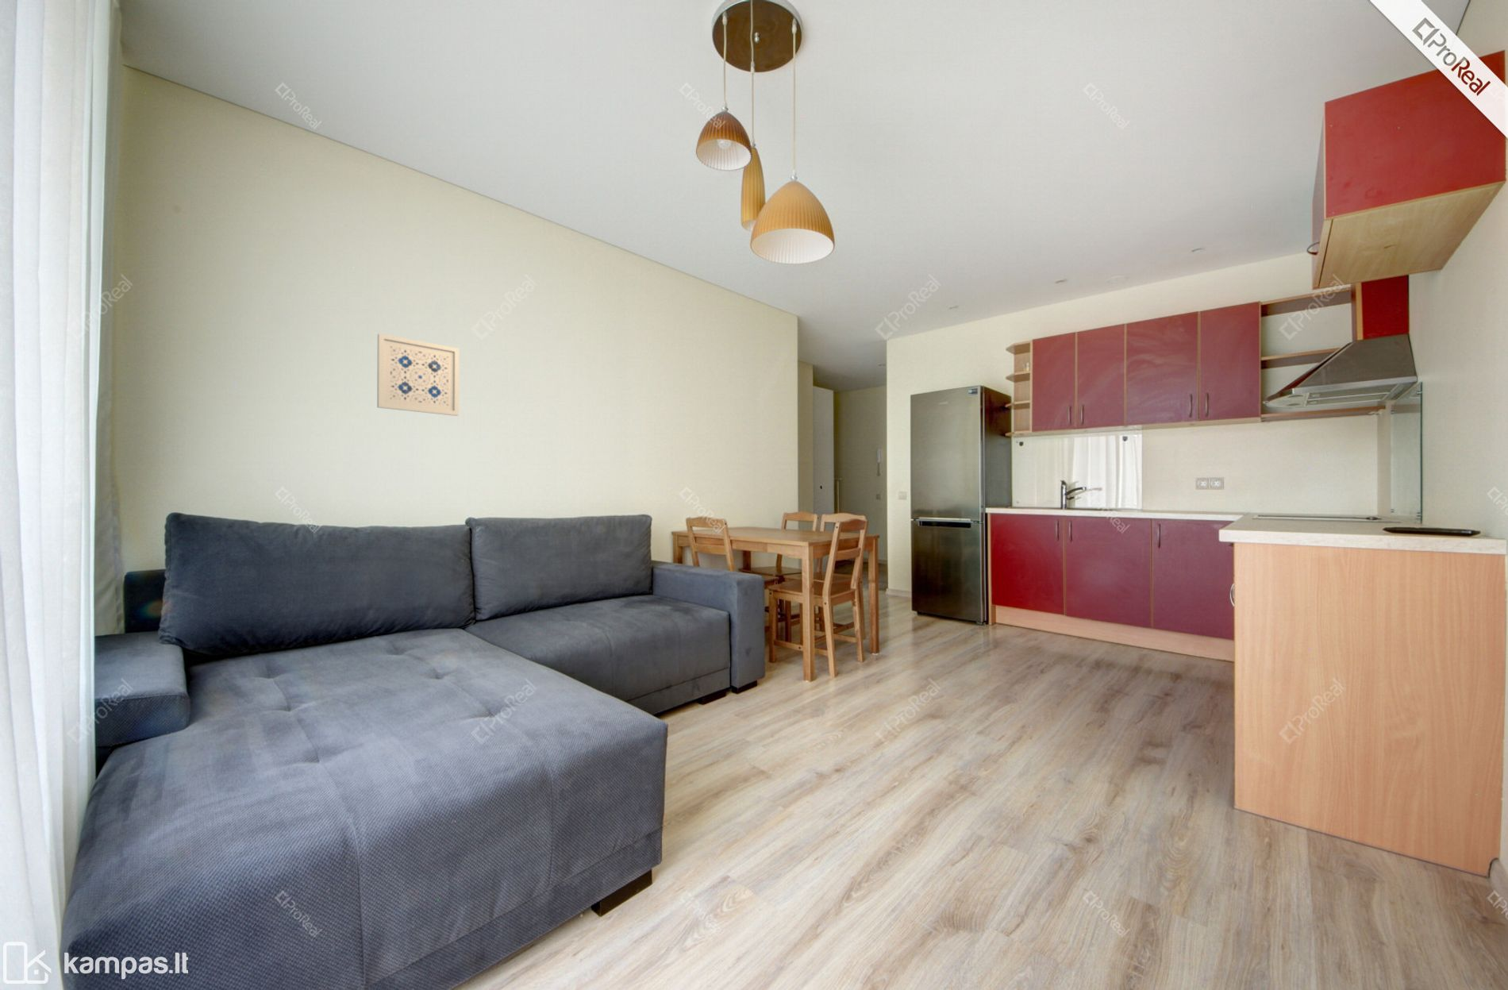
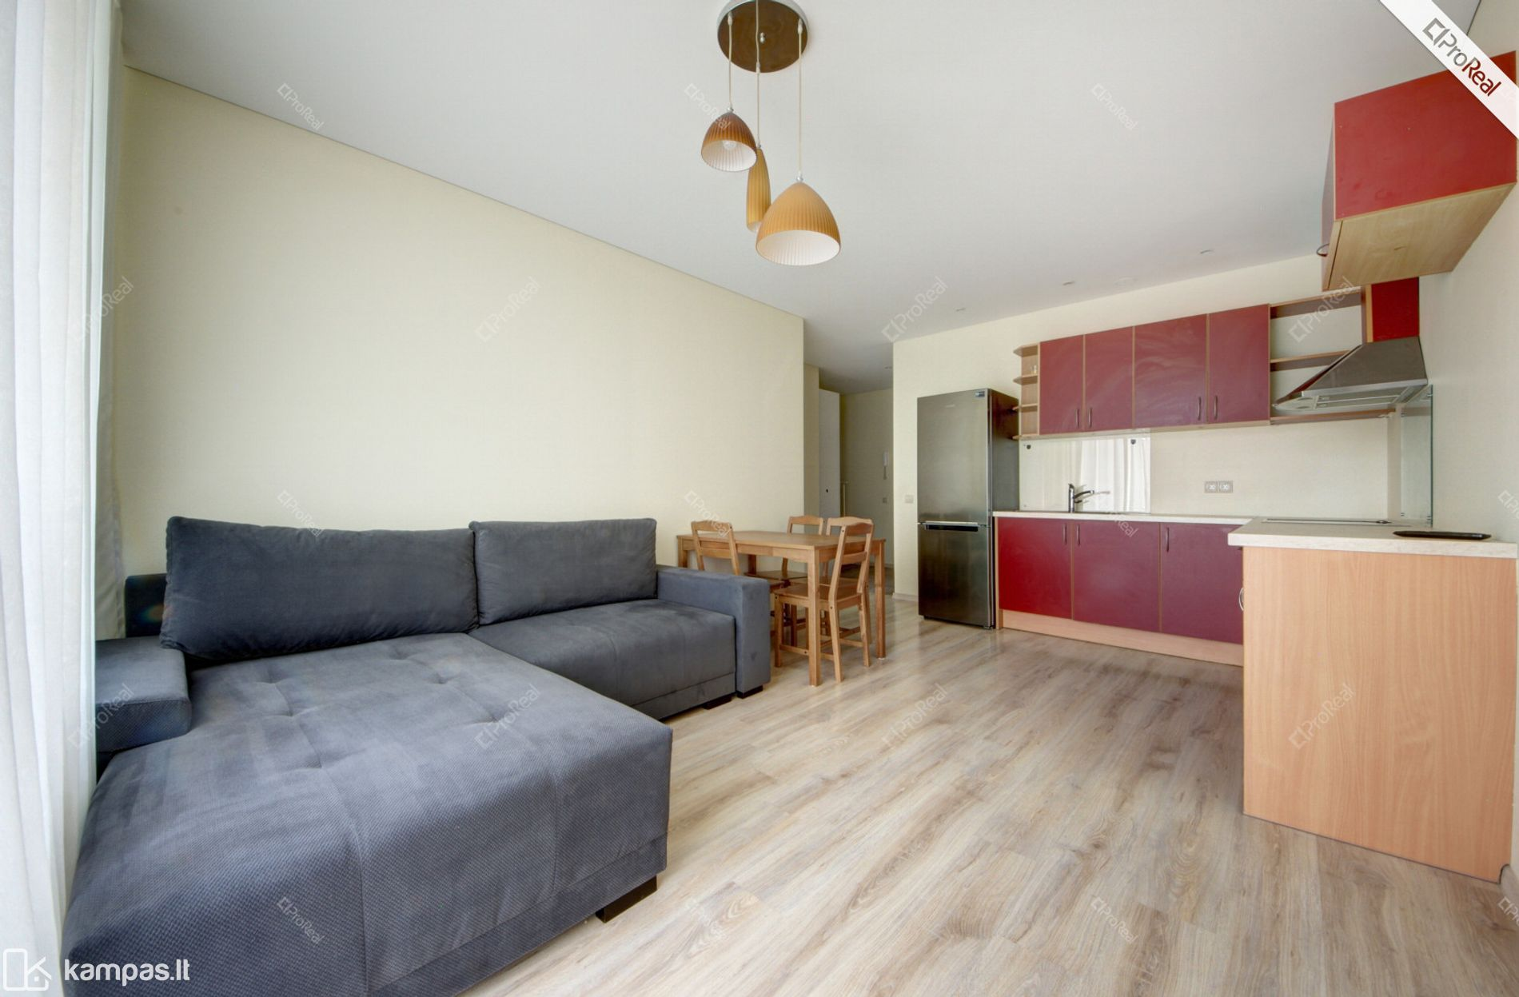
- wall art [377,333,460,417]
